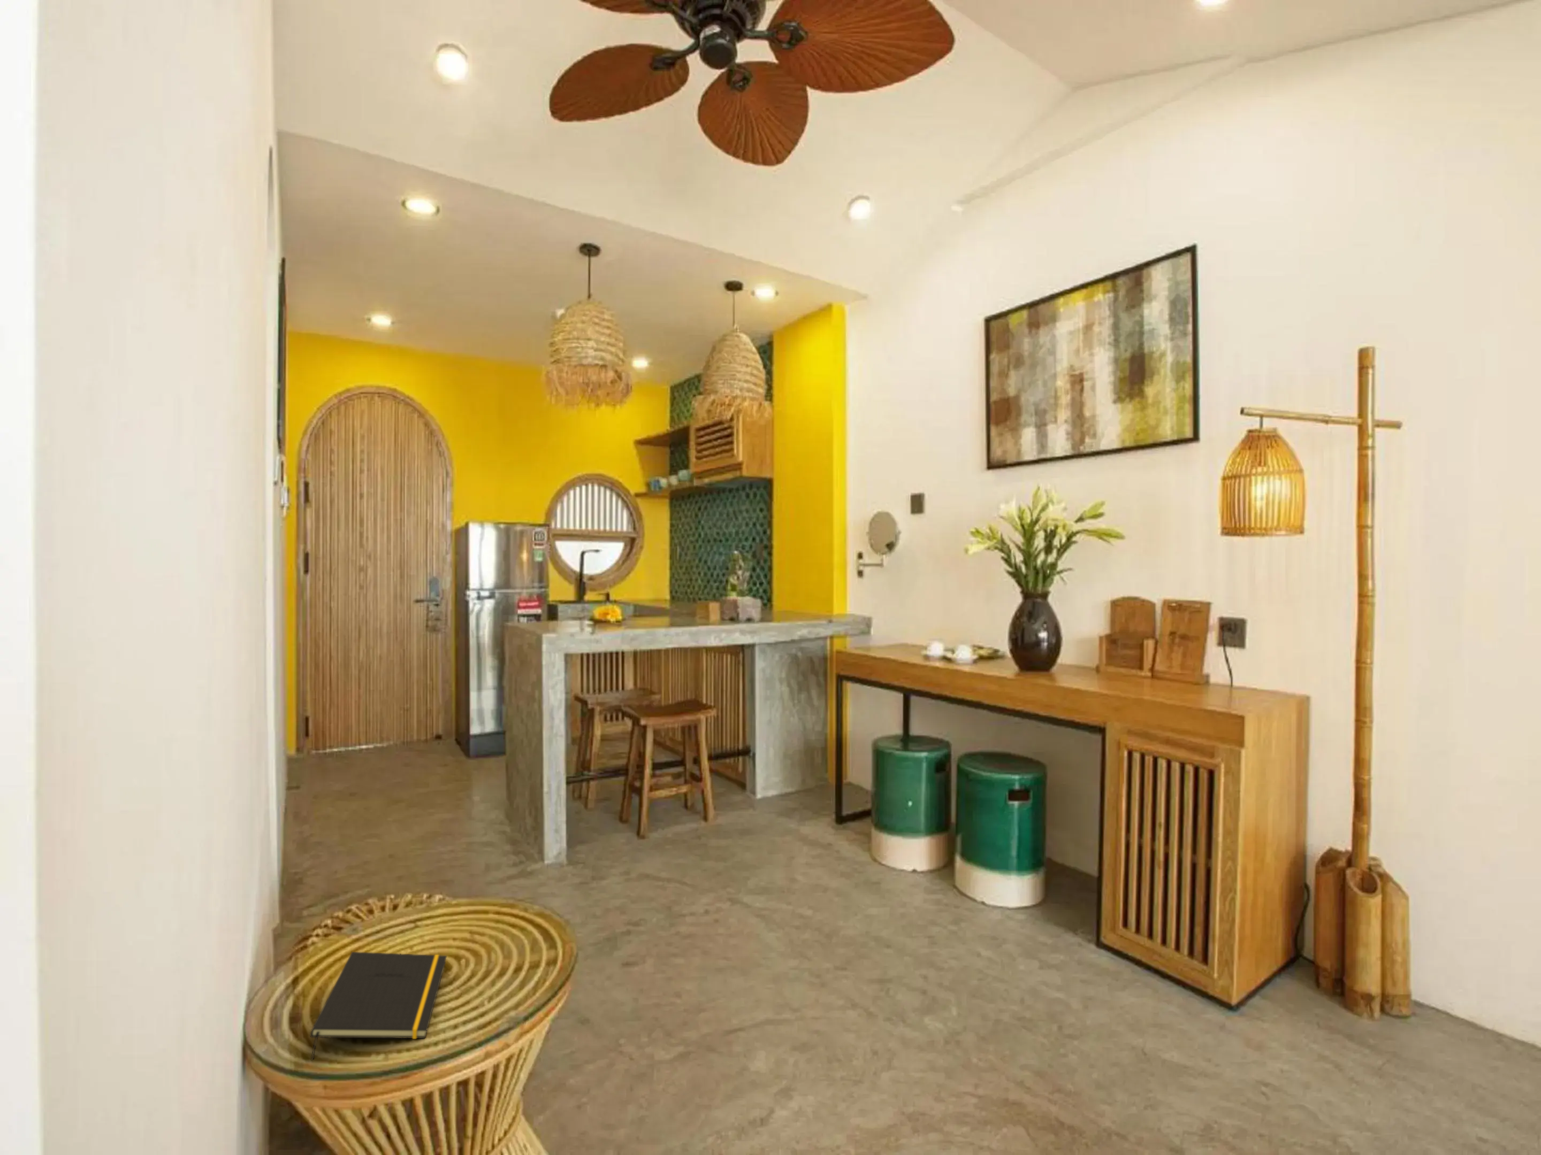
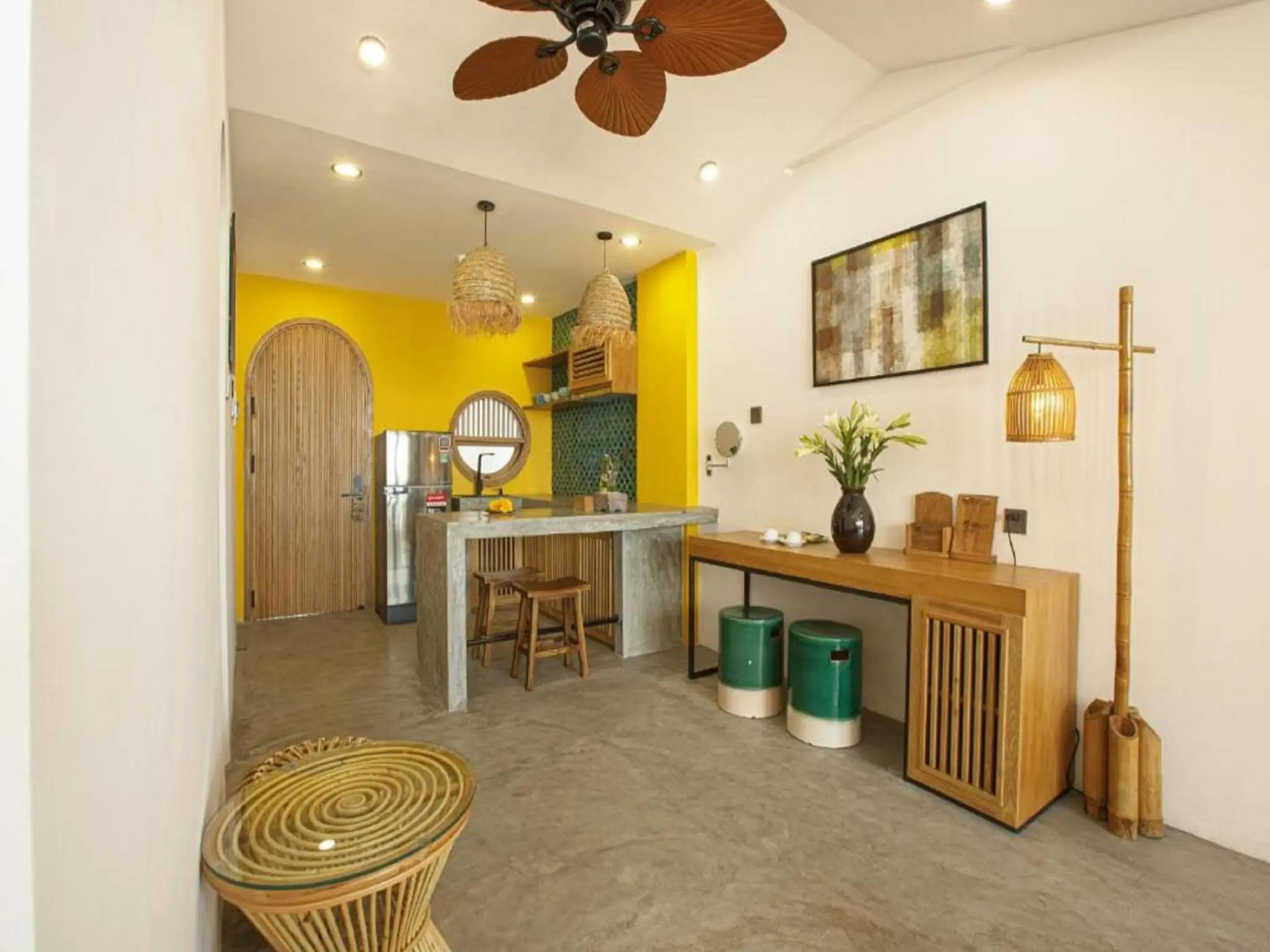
- notepad [309,951,448,1060]
